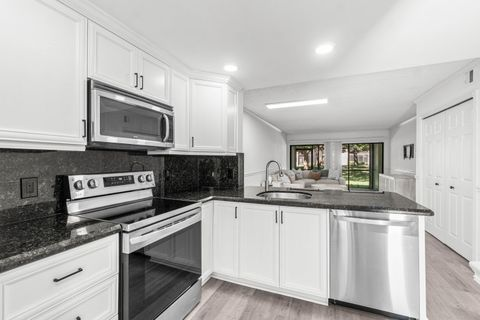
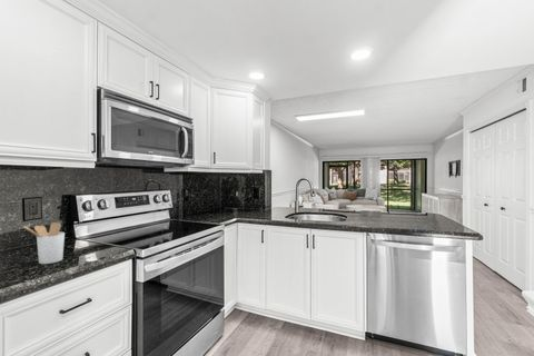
+ utensil holder [22,221,66,265]
